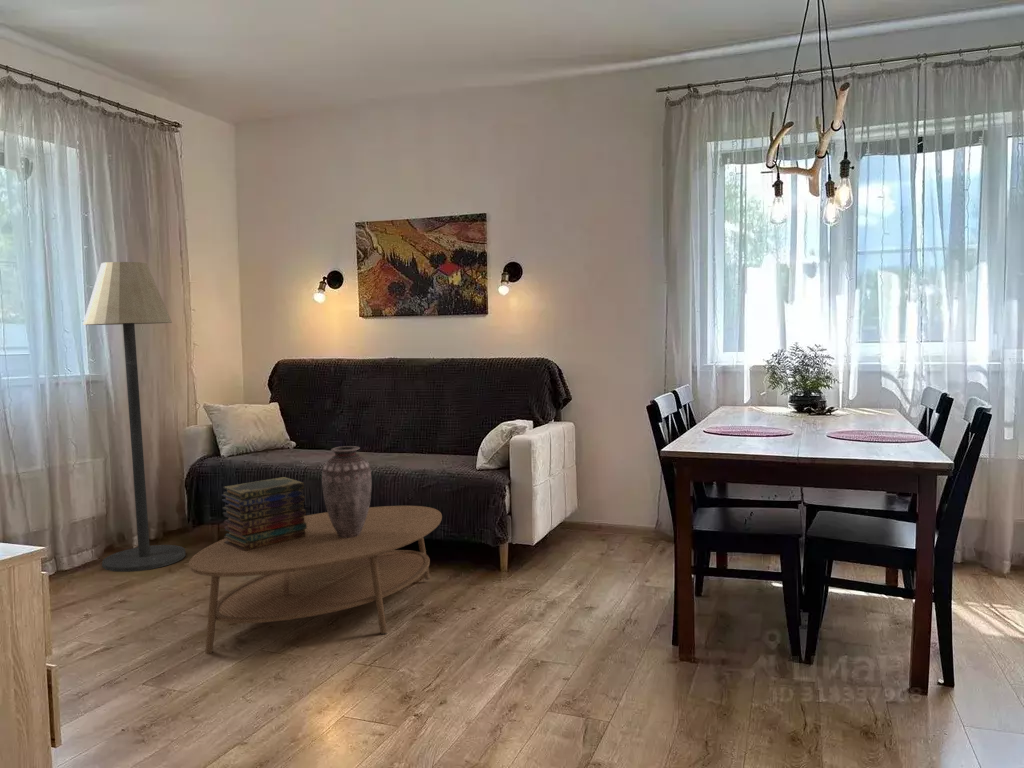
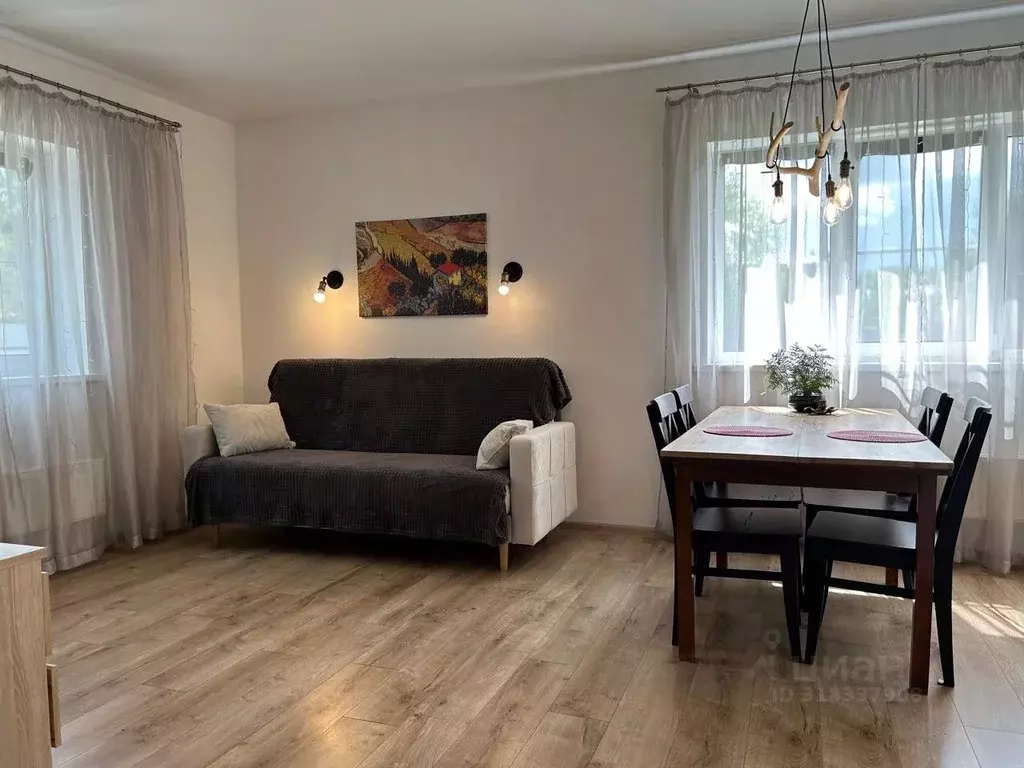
- vase [321,445,372,538]
- book stack [221,476,307,551]
- coffee table [188,505,443,655]
- floor lamp [82,261,186,573]
